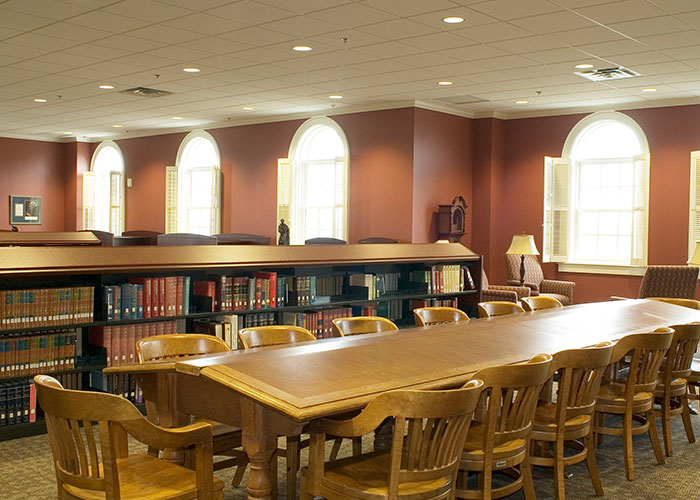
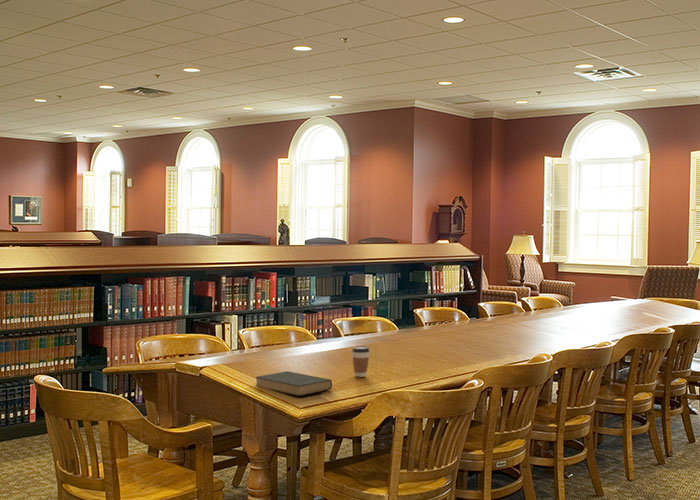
+ book [255,370,333,397]
+ coffee cup [351,345,371,378]
